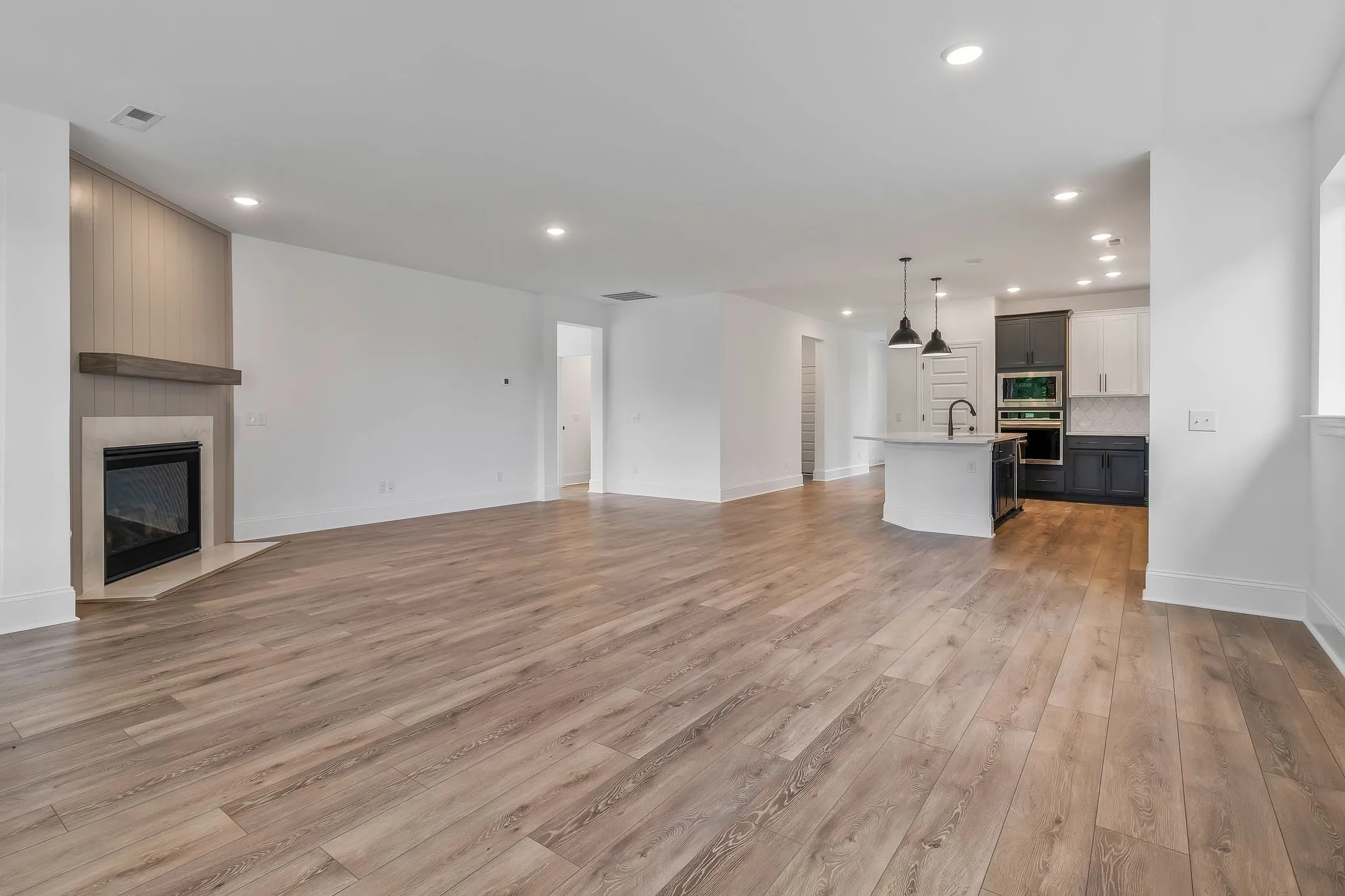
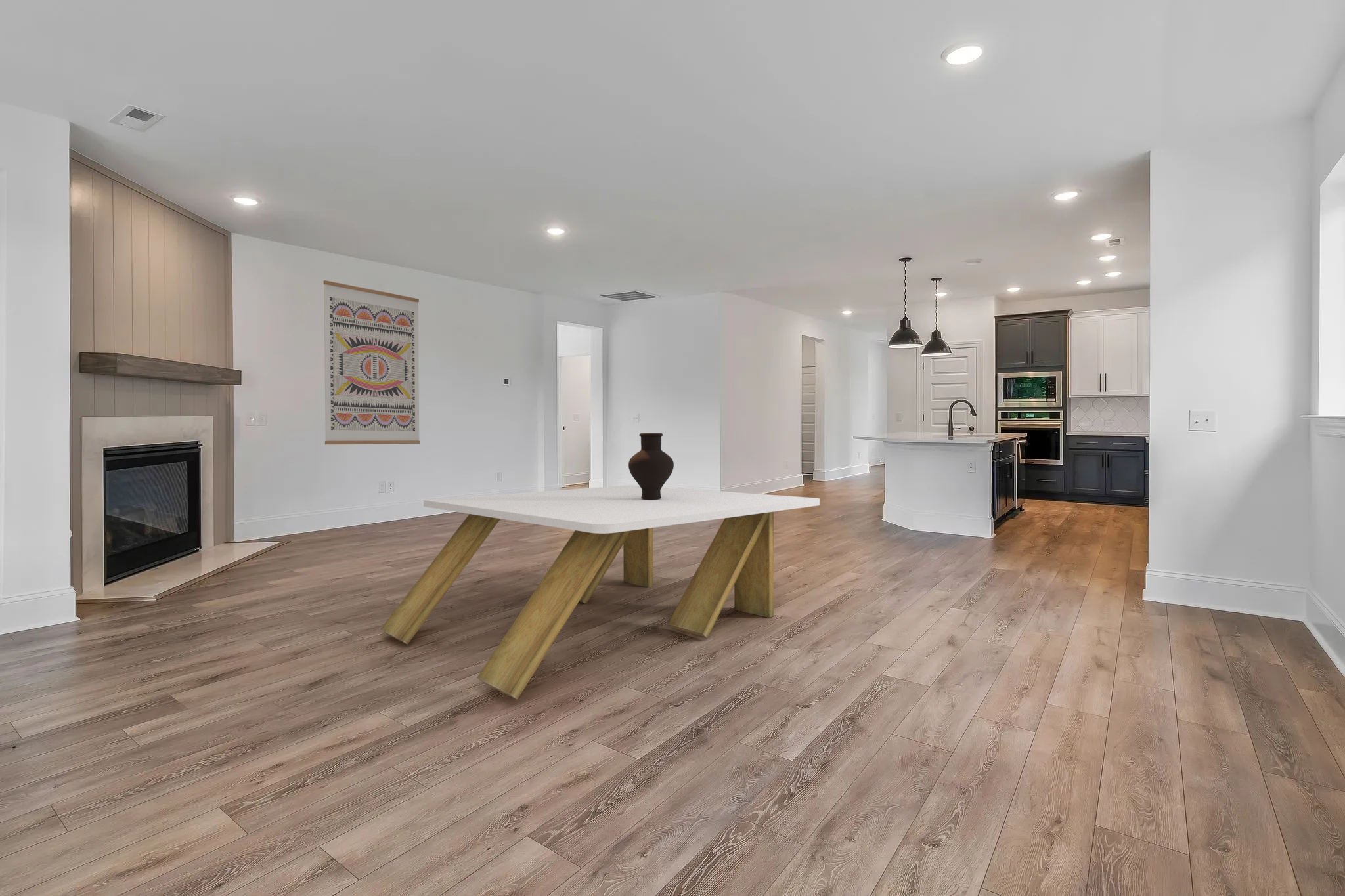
+ wall art [323,280,420,445]
+ dining table [380,485,820,700]
+ vase [628,433,674,499]
